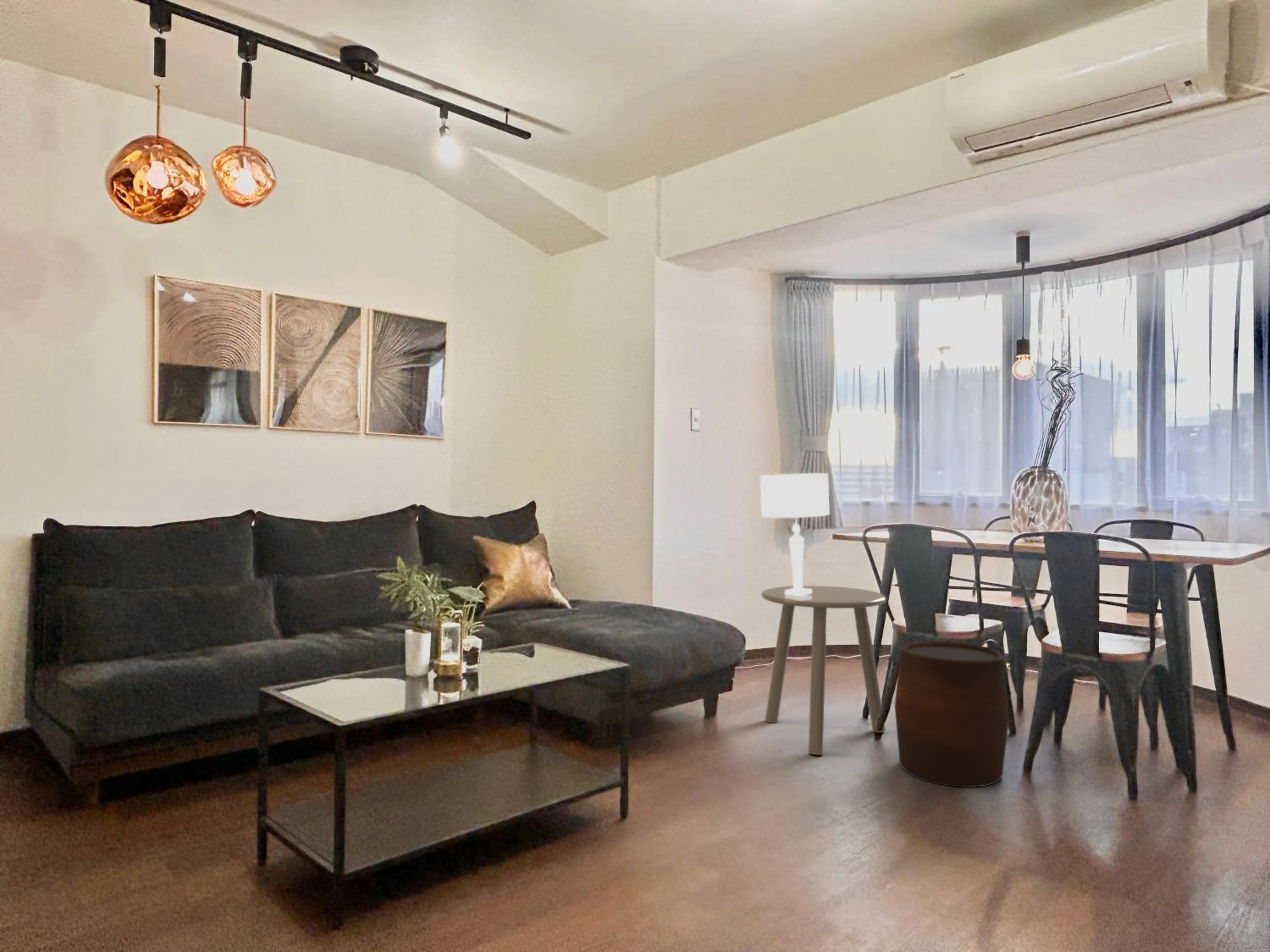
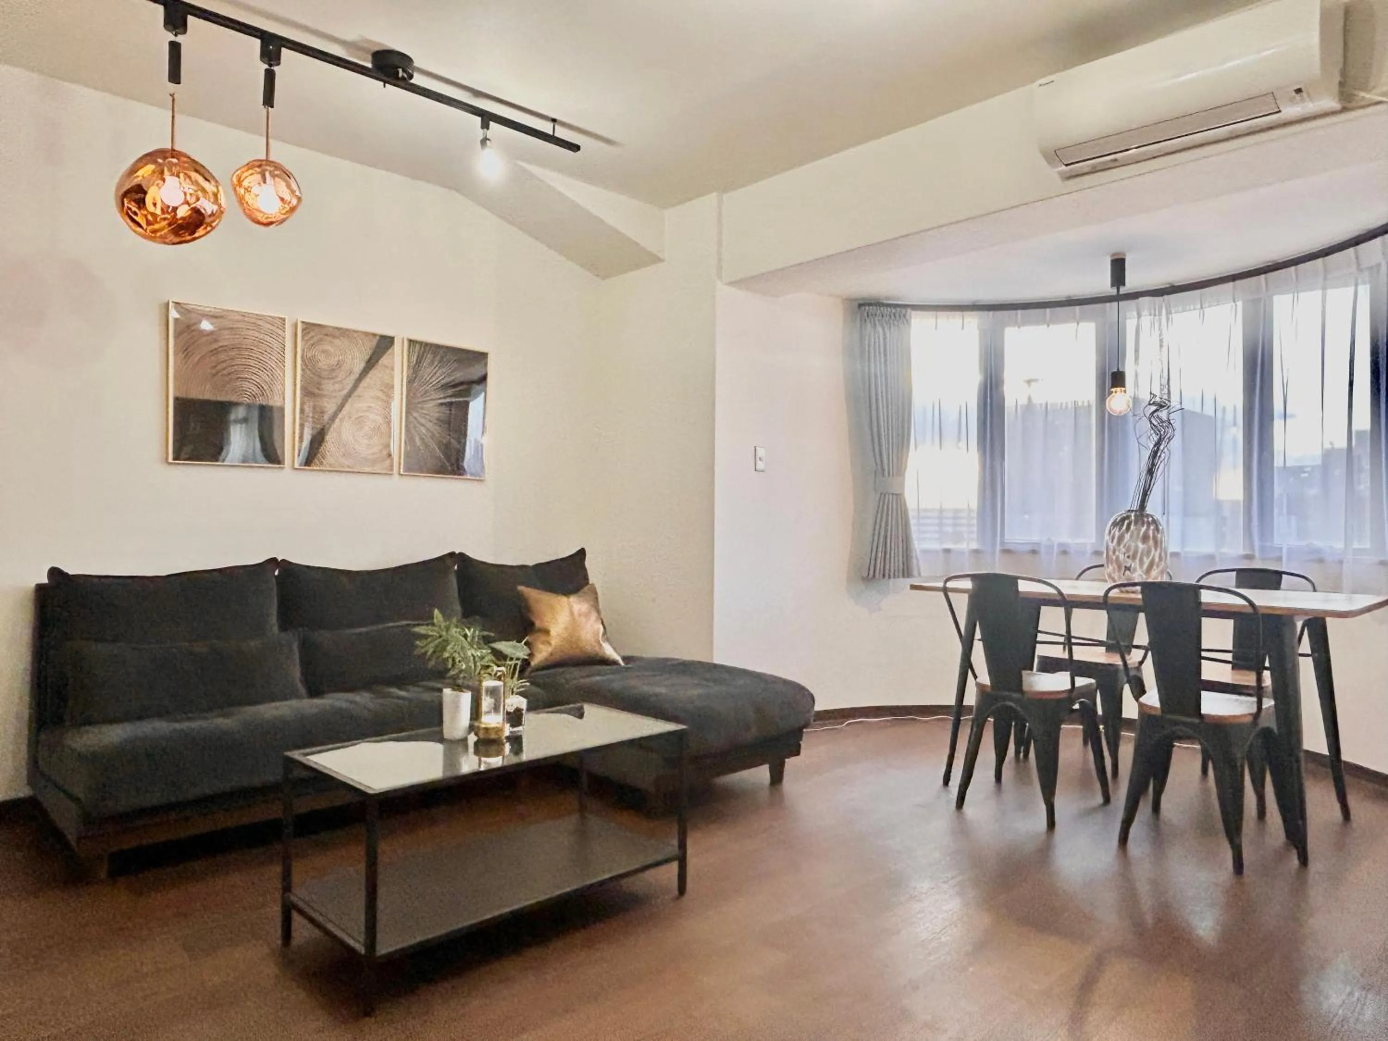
- side table [761,585,886,755]
- stool [894,641,1010,787]
- table lamp [760,473,830,596]
